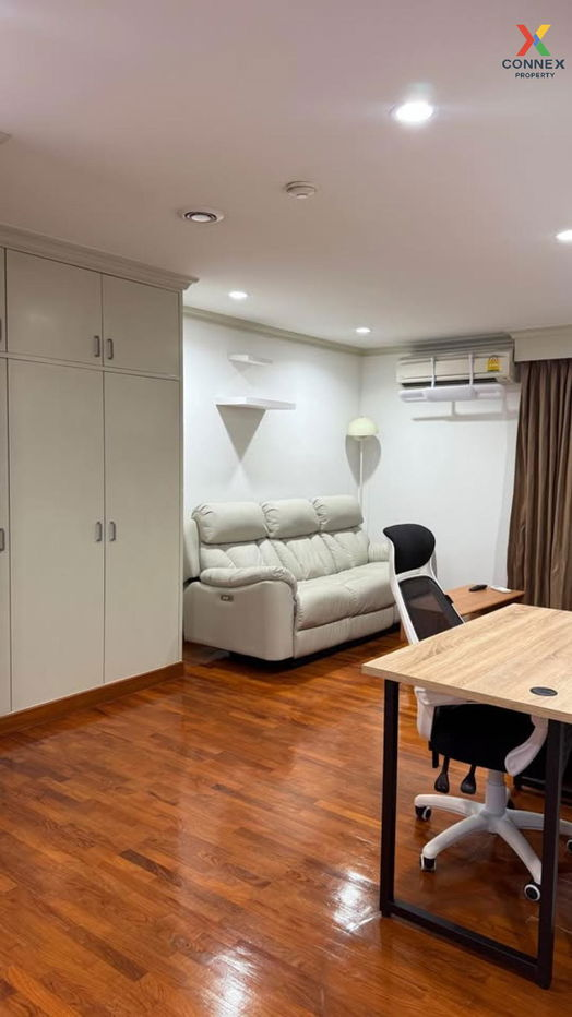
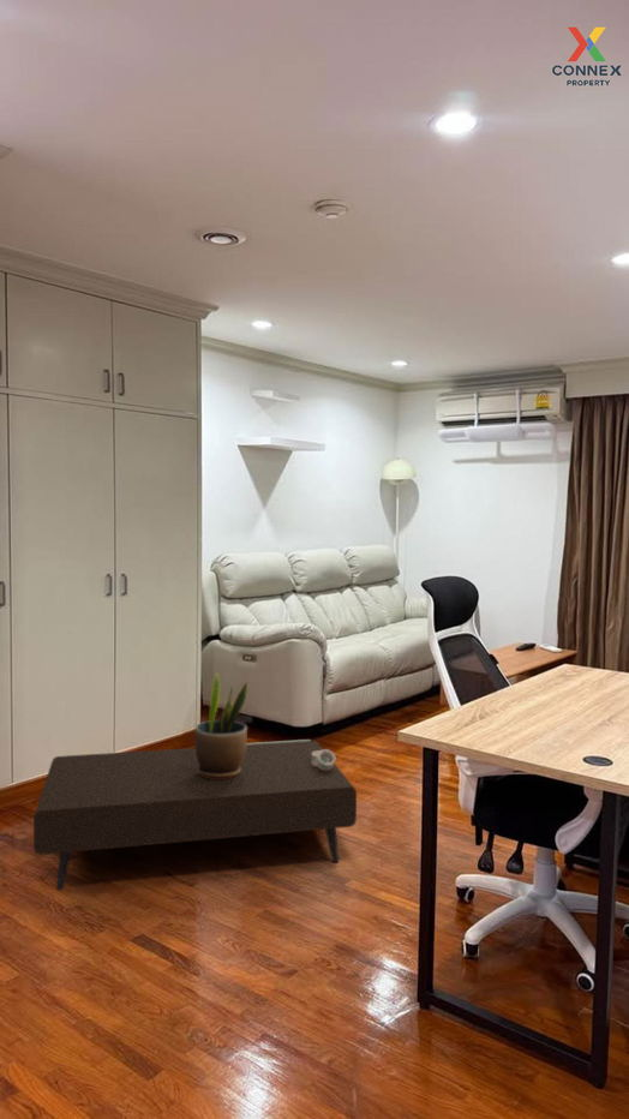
+ coffee table [32,738,358,891]
+ potted plant [193,671,248,779]
+ napkin ring [312,748,336,771]
